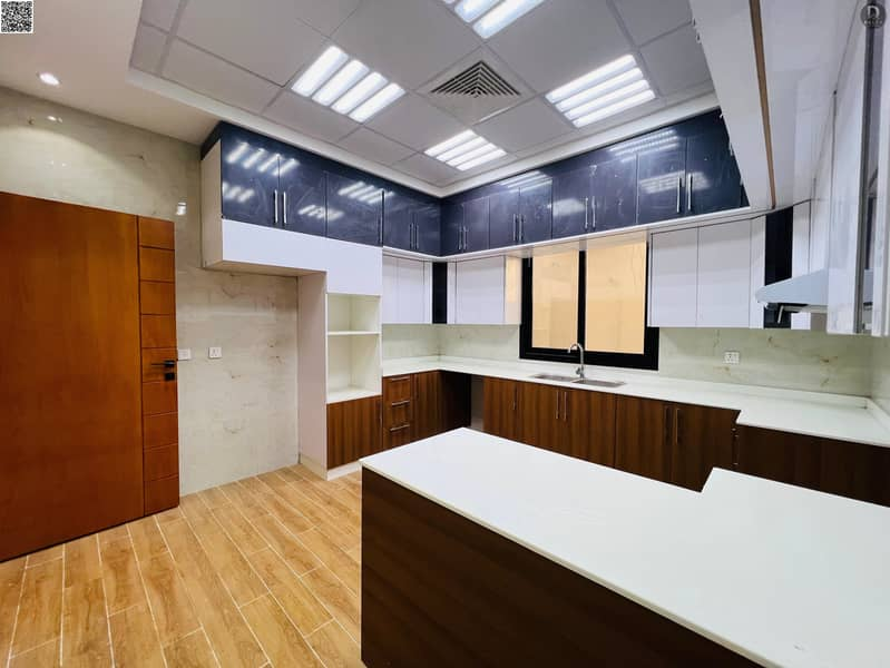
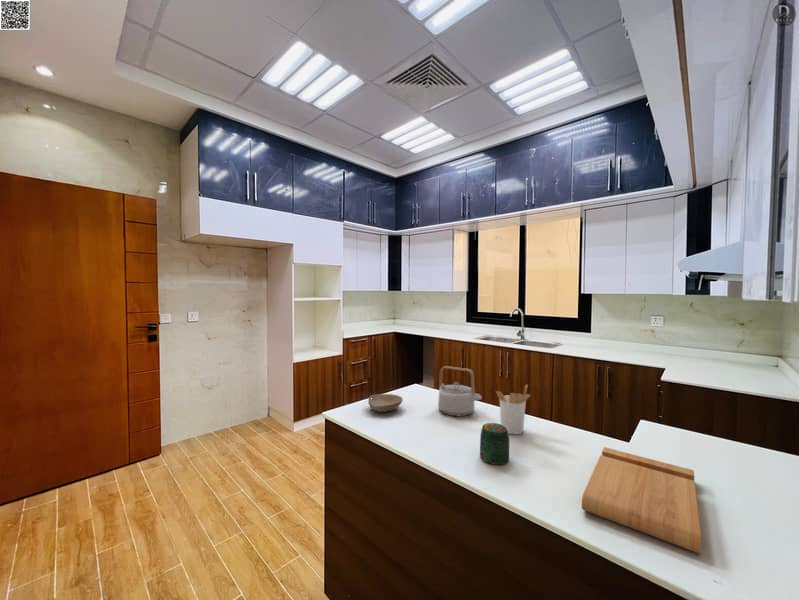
+ cutting board [581,446,702,555]
+ utensil holder [495,384,532,435]
+ jar [479,422,510,466]
+ teapot [437,365,483,417]
+ bowl [367,393,404,413]
